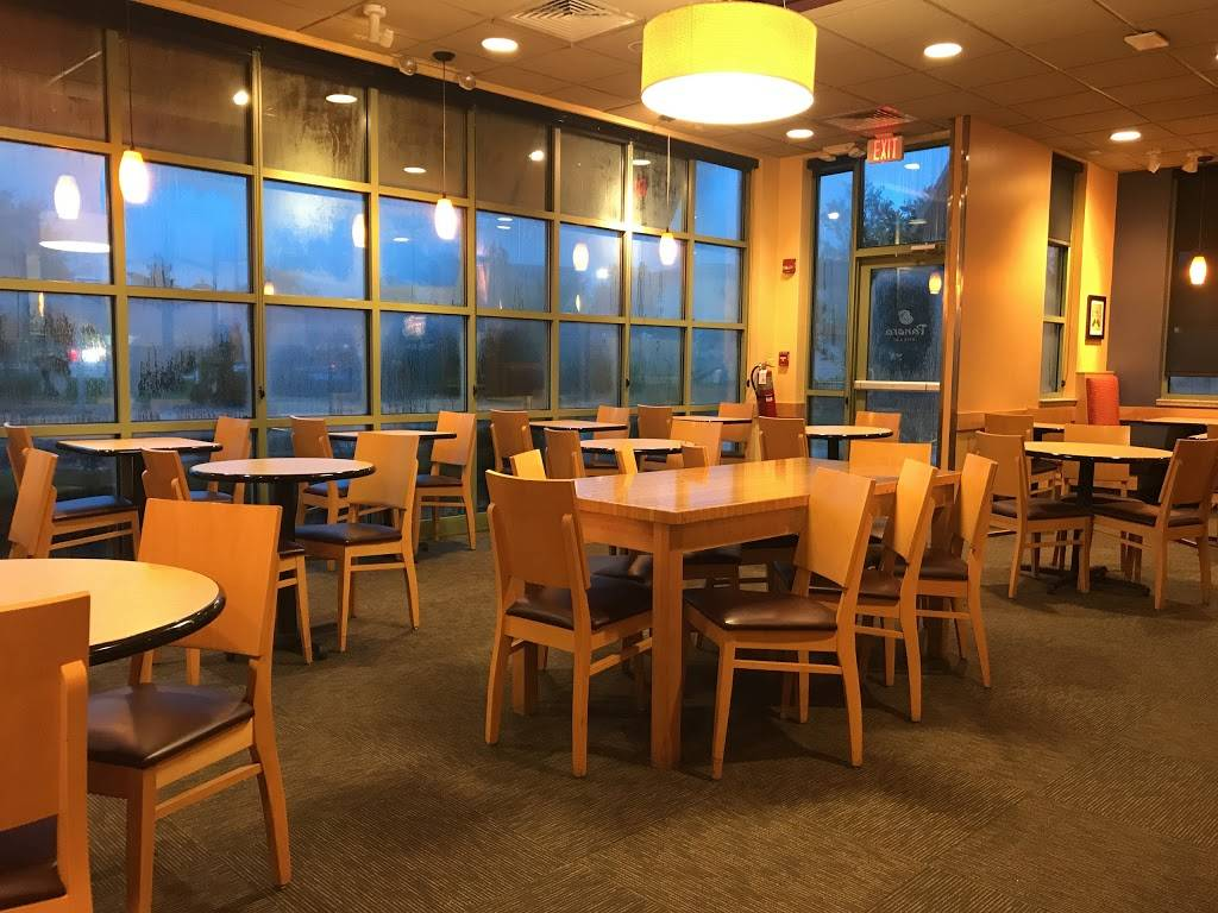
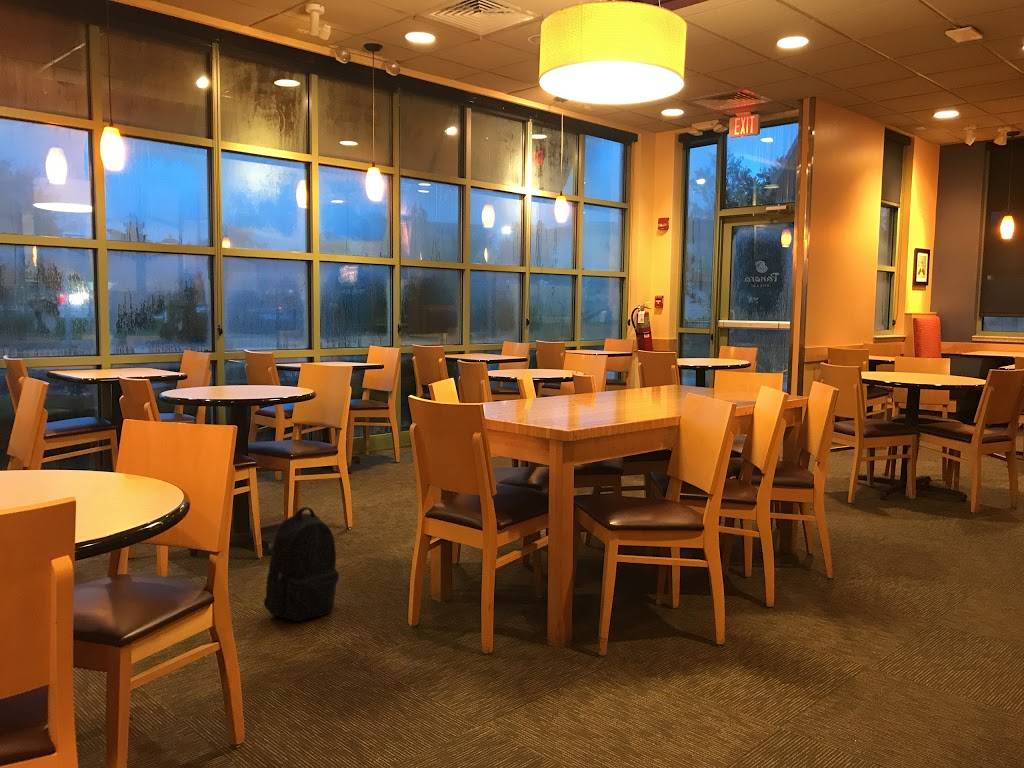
+ backpack [263,506,340,622]
